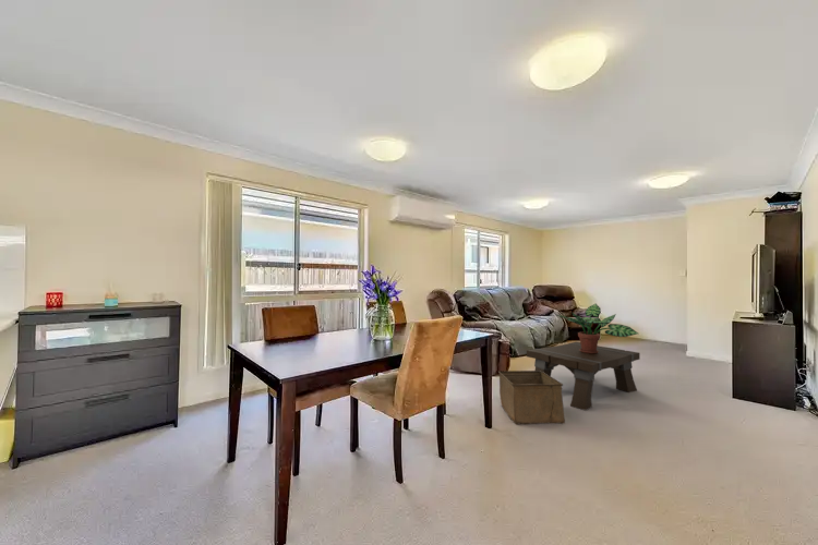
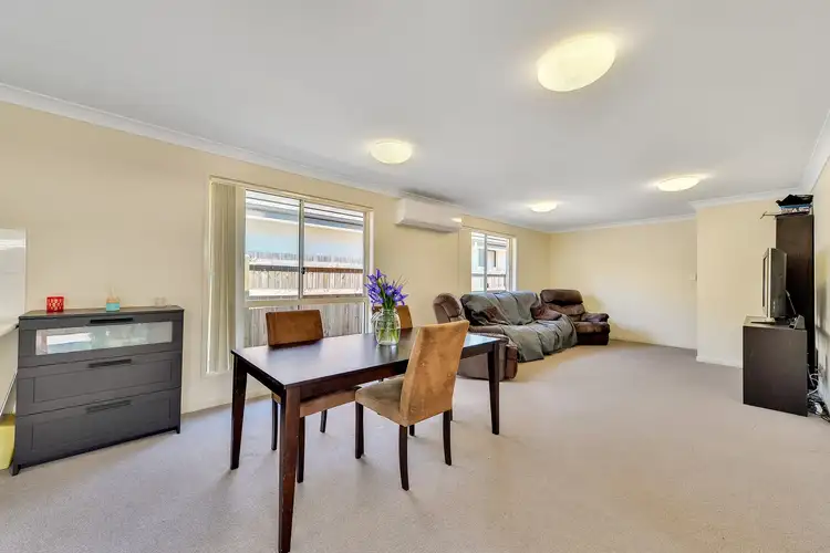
- coffee table [526,341,641,411]
- storage bin [497,370,566,425]
- potted plant [556,302,639,353]
